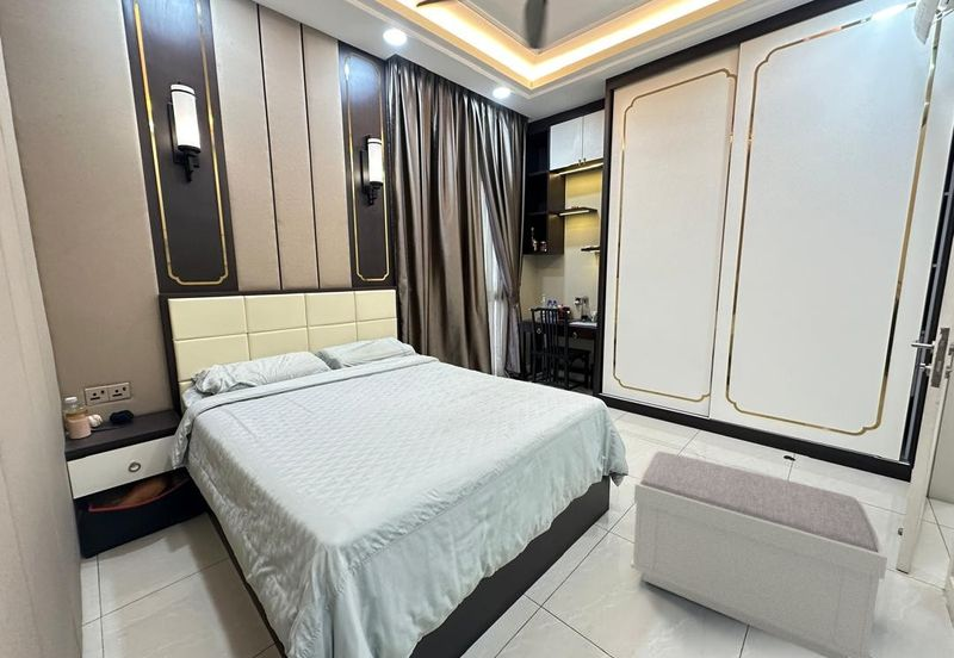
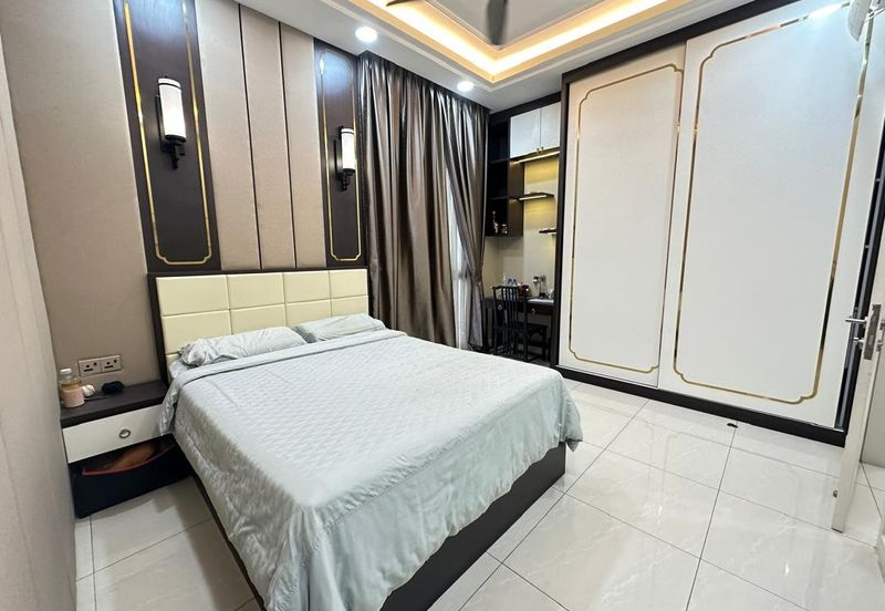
- bench [630,451,888,658]
